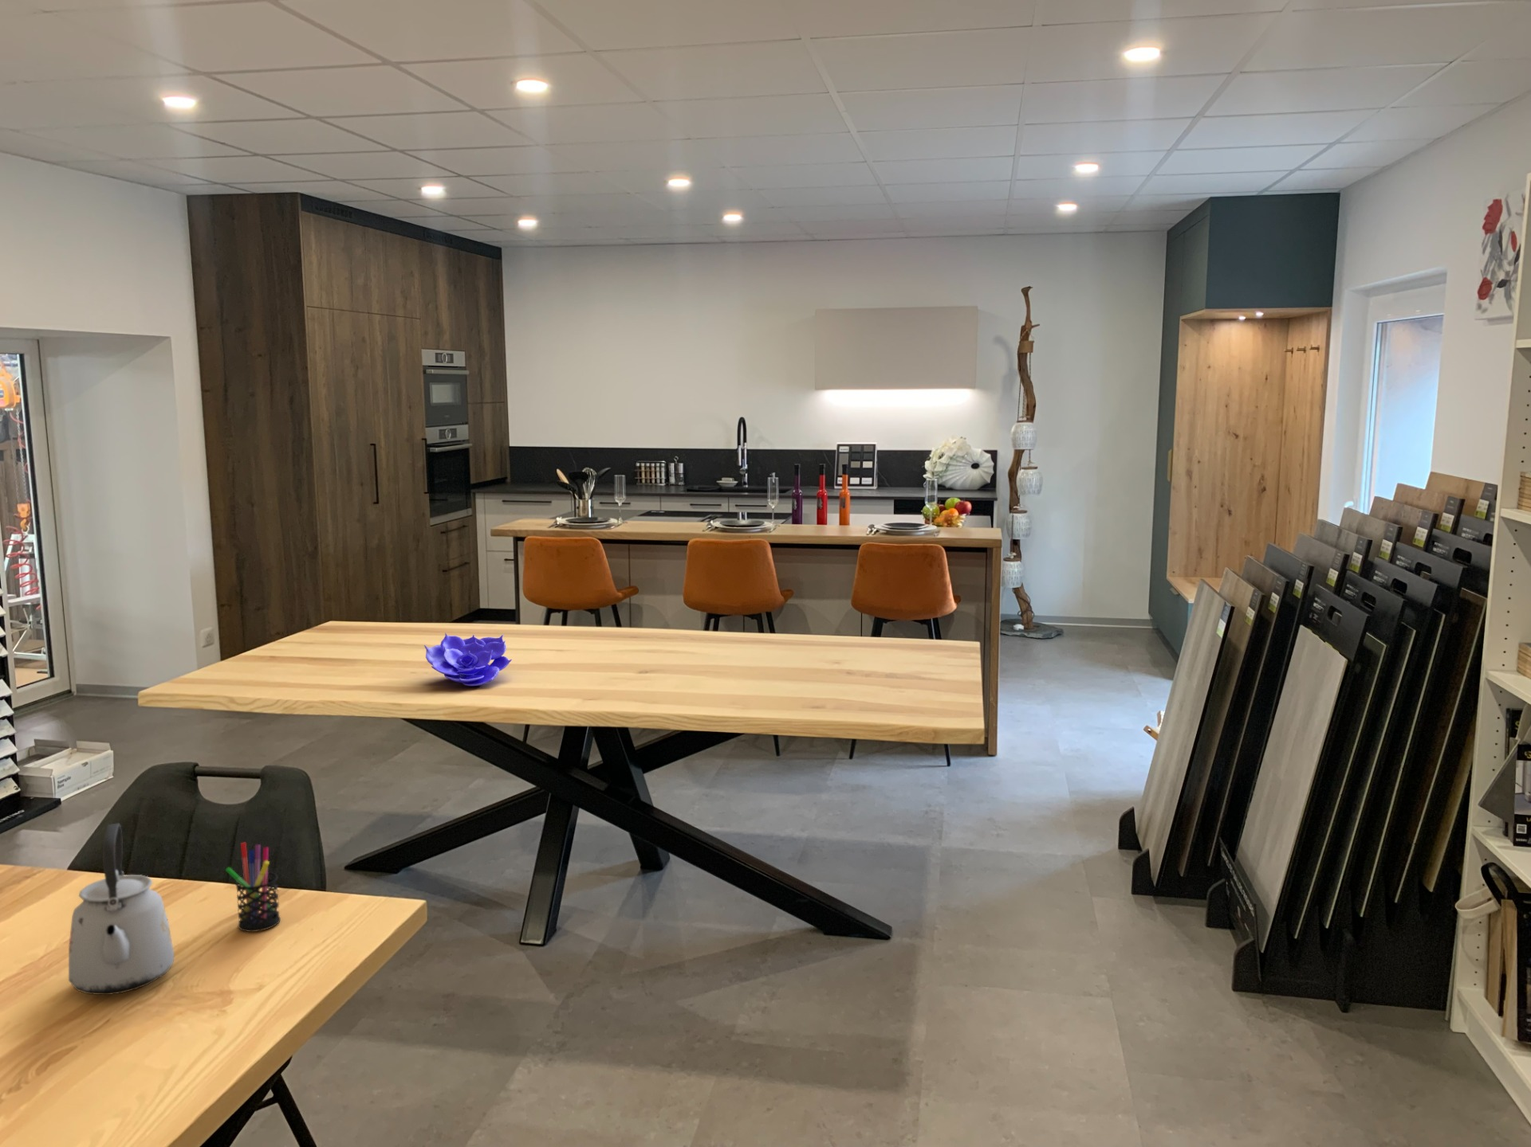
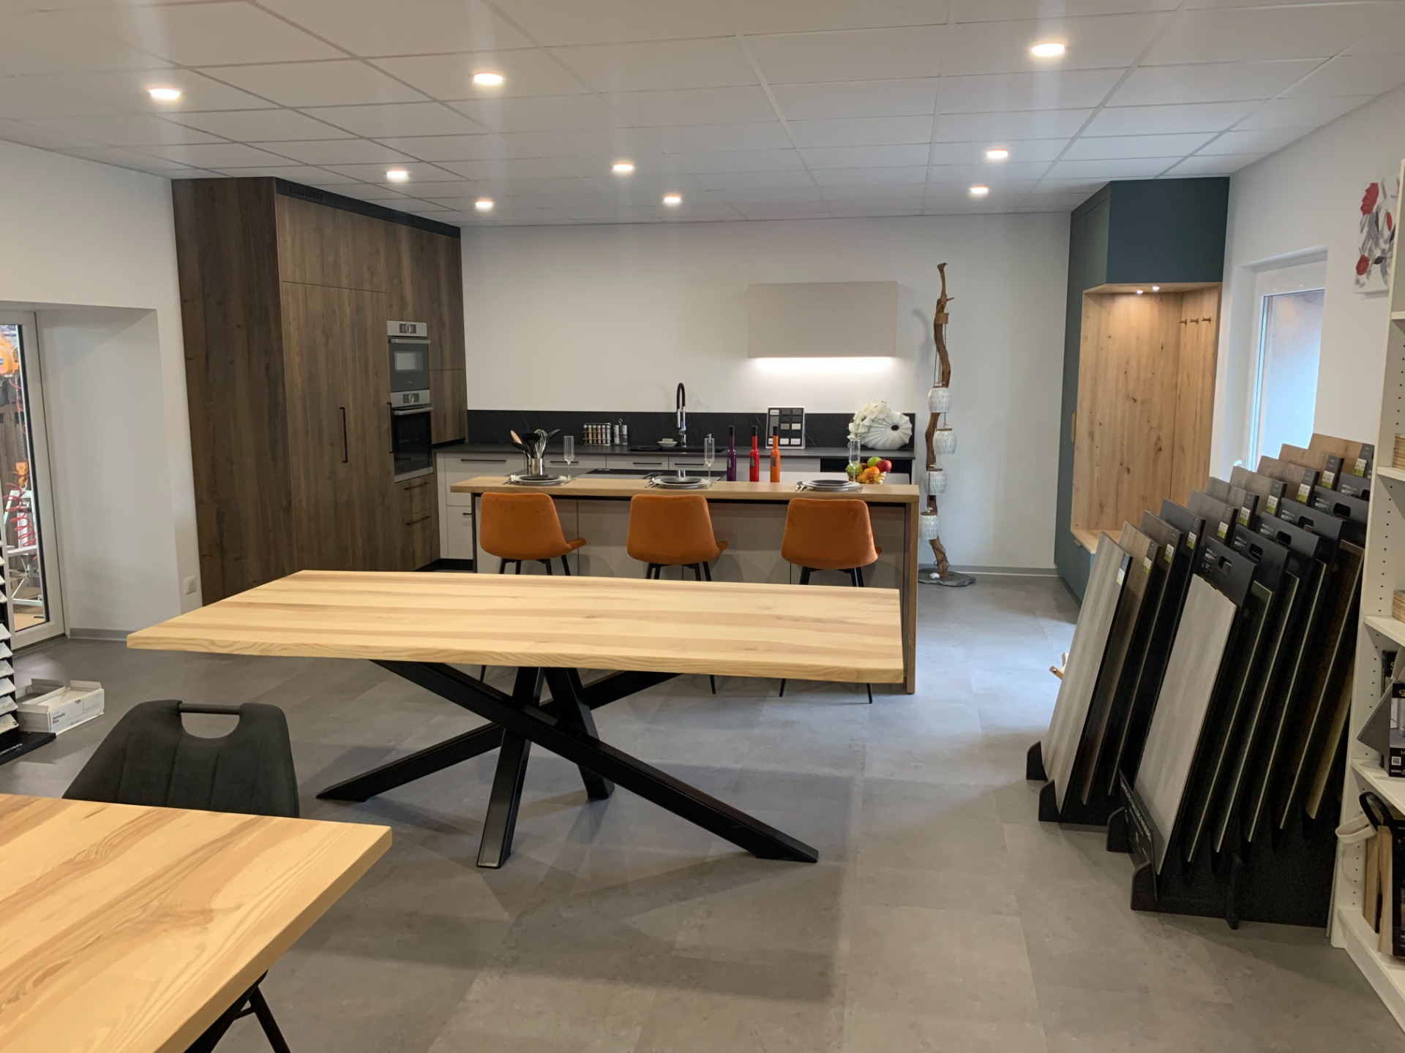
- decorative bowl [423,633,512,687]
- pen holder [225,842,281,933]
- kettle [68,823,175,995]
